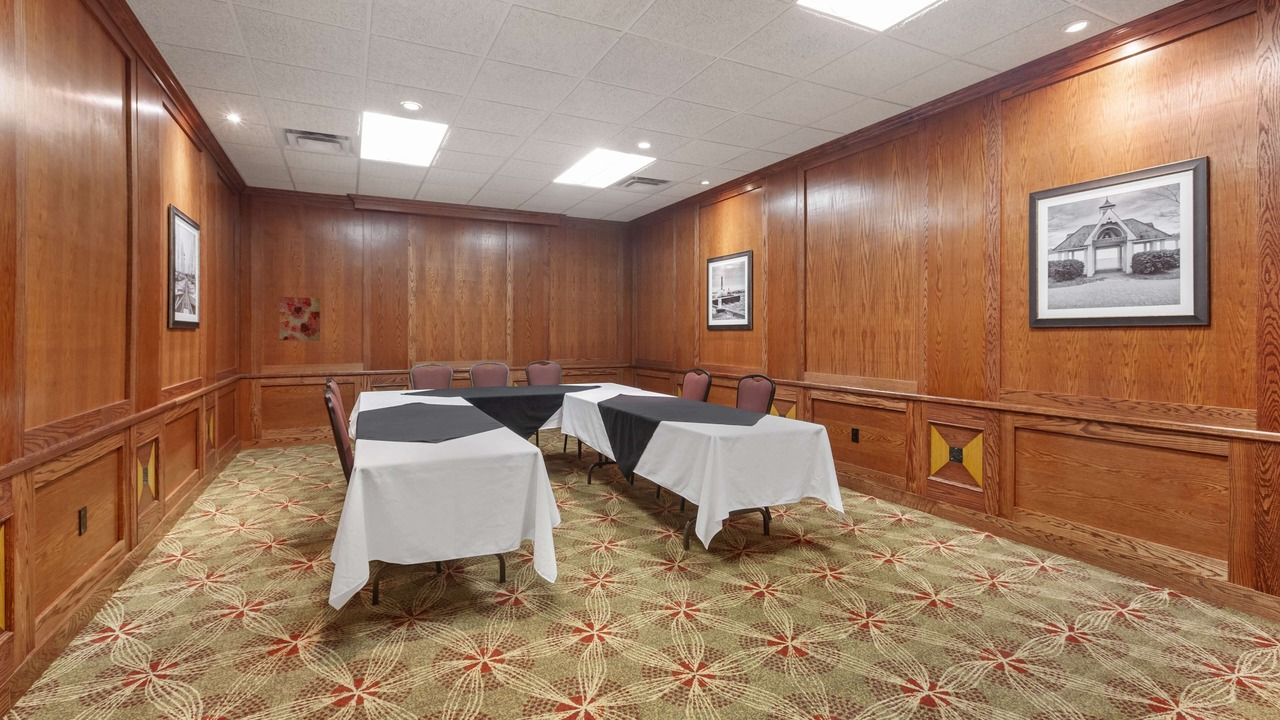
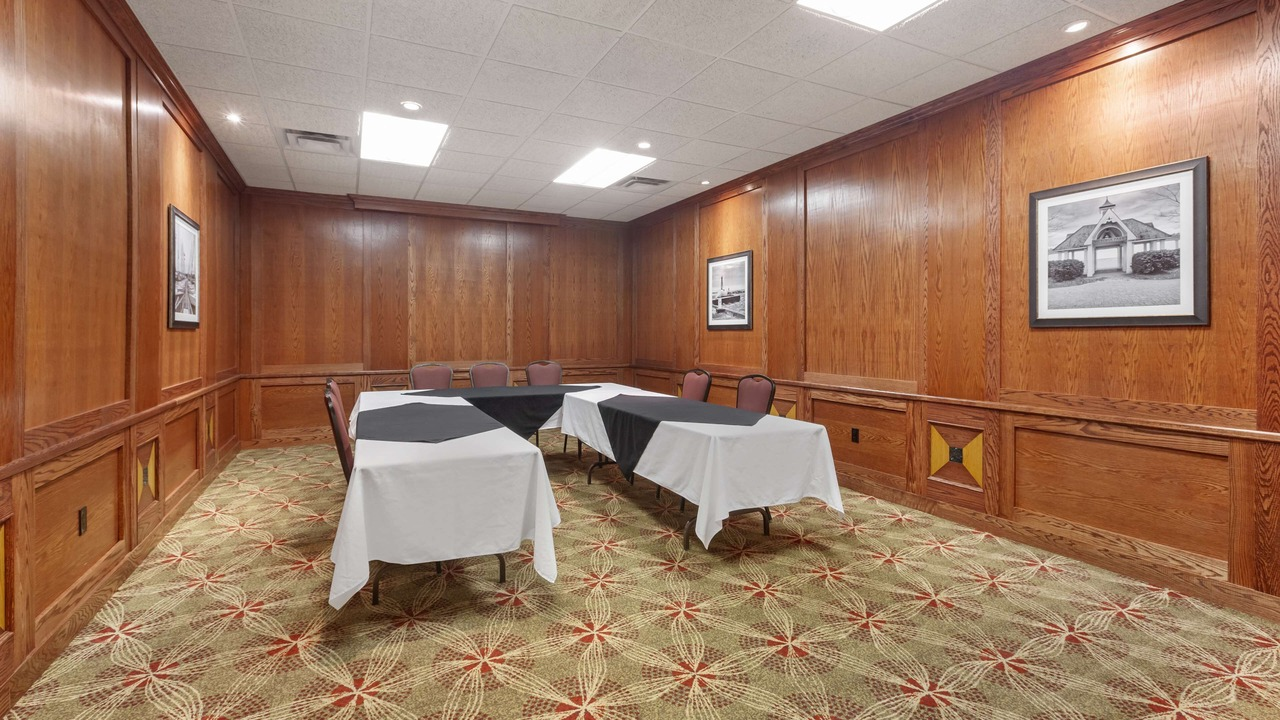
- wall art [279,296,321,342]
